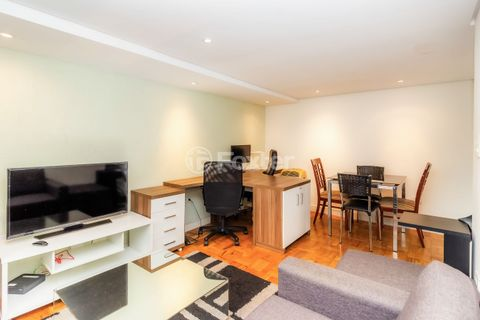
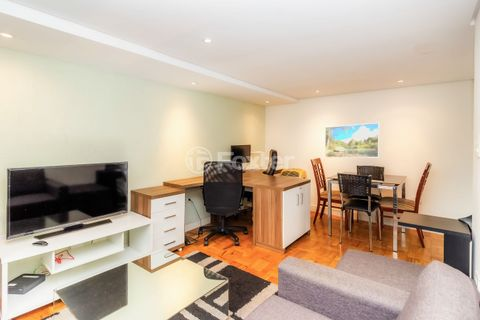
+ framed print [324,122,380,159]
